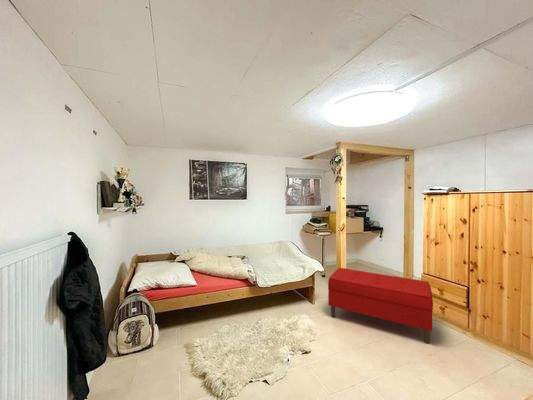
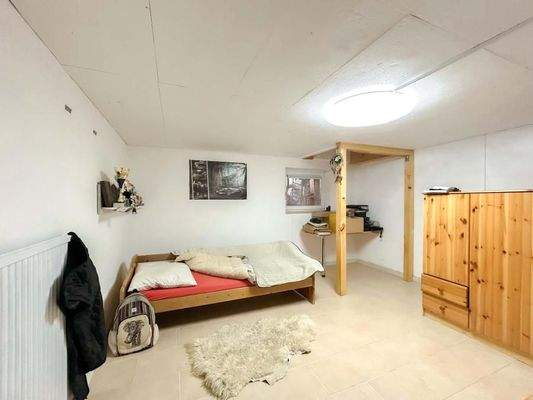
- bench [327,267,434,345]
